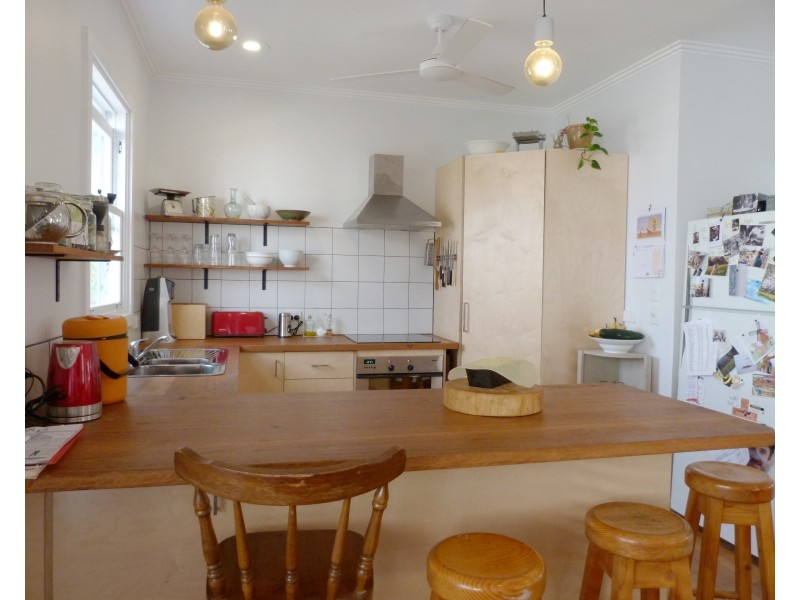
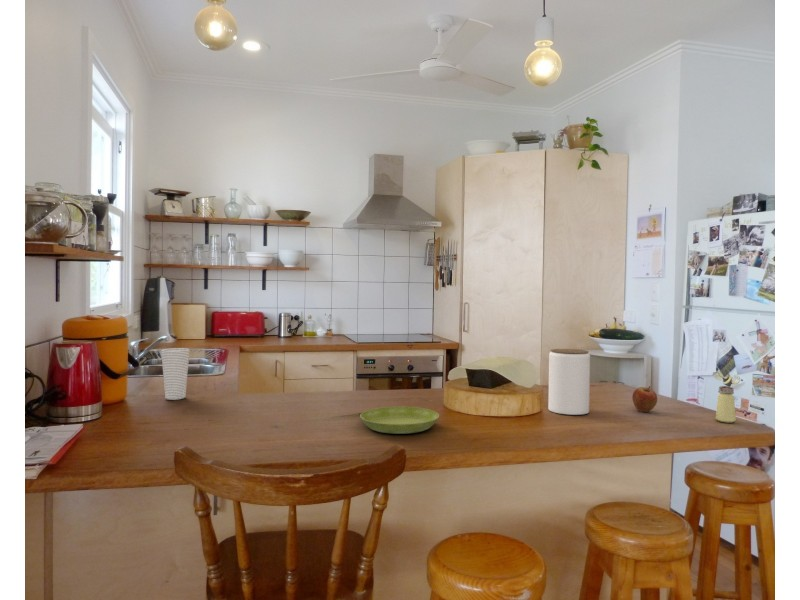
+ saucer [359,406,440,435]
+ fruit [631,385,658,413]
+ jar [547,348,591,416]
+ cup [160,347,191,401]
+ saltshaker [715,385,737,424]
